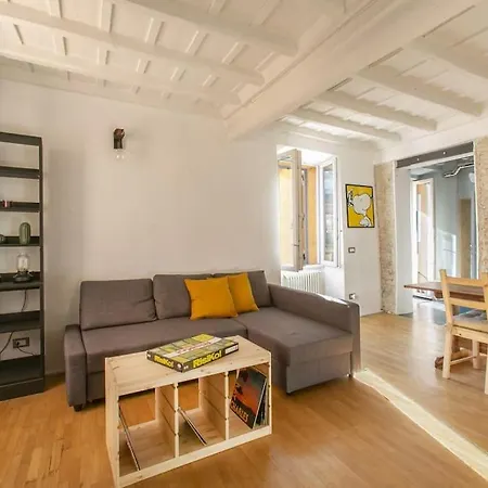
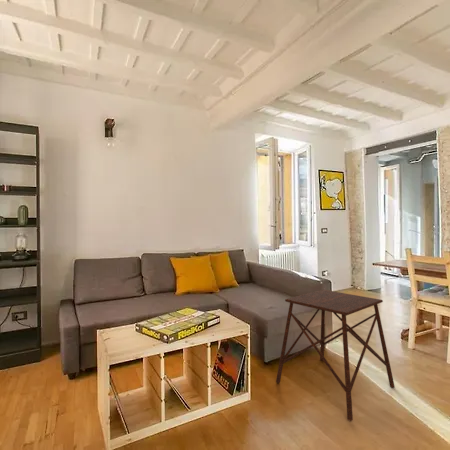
+ side table [275,289,395,422]
